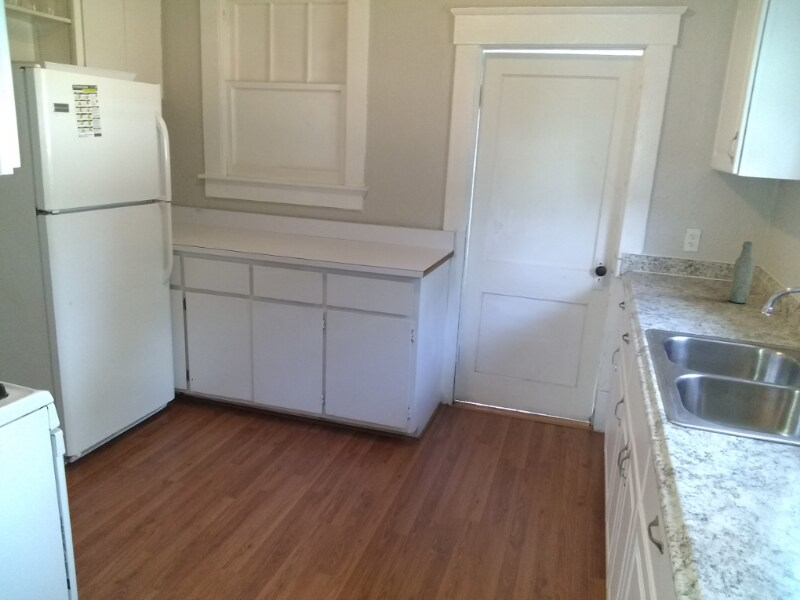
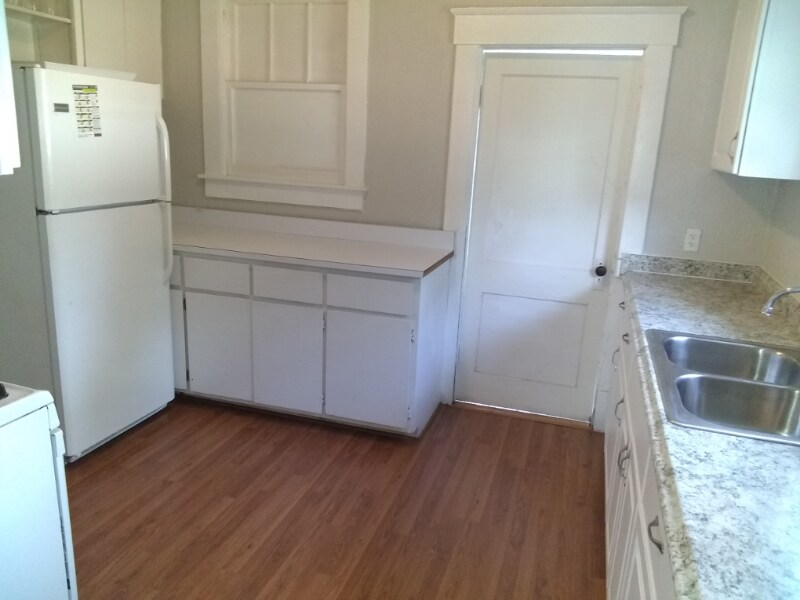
- bottle [729,241,755,304]
